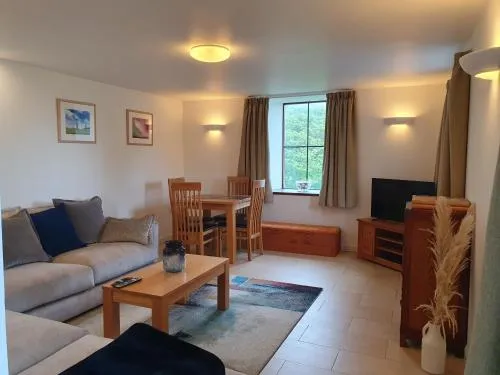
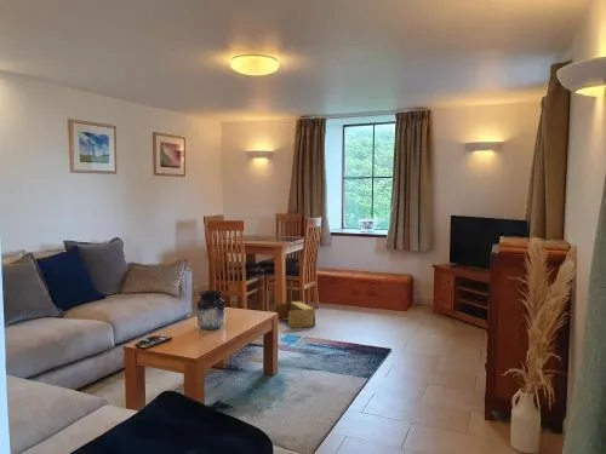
+ cardboard box [274,300,316,329]
